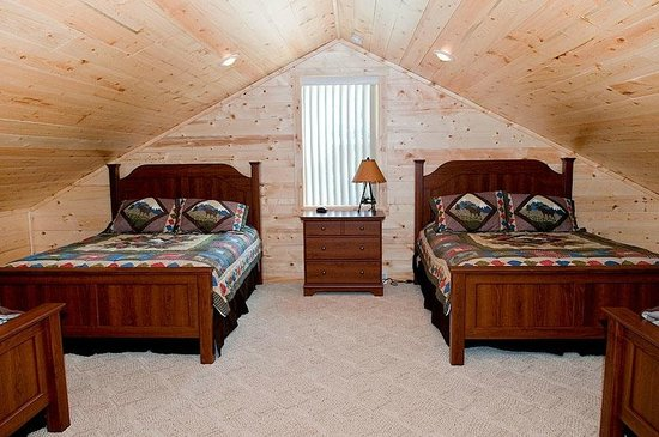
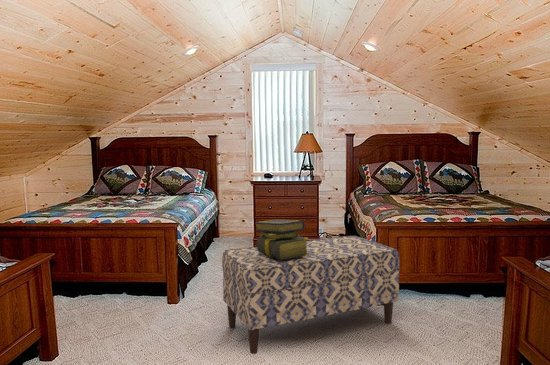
+ stack of books [254,219,309,260]
+ bench [221,235,400,355]
